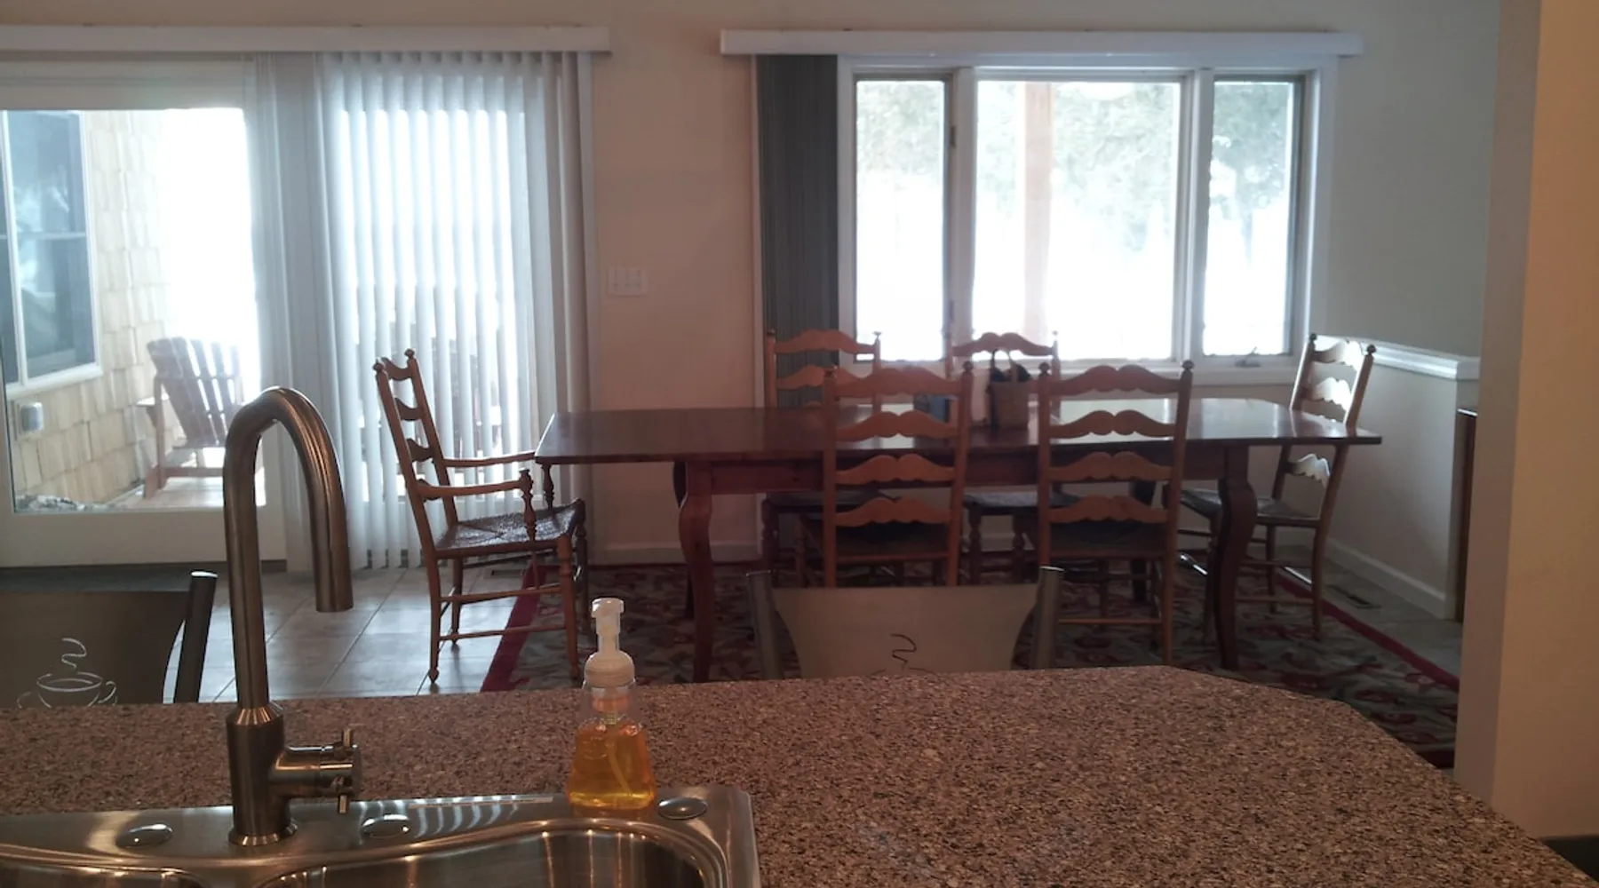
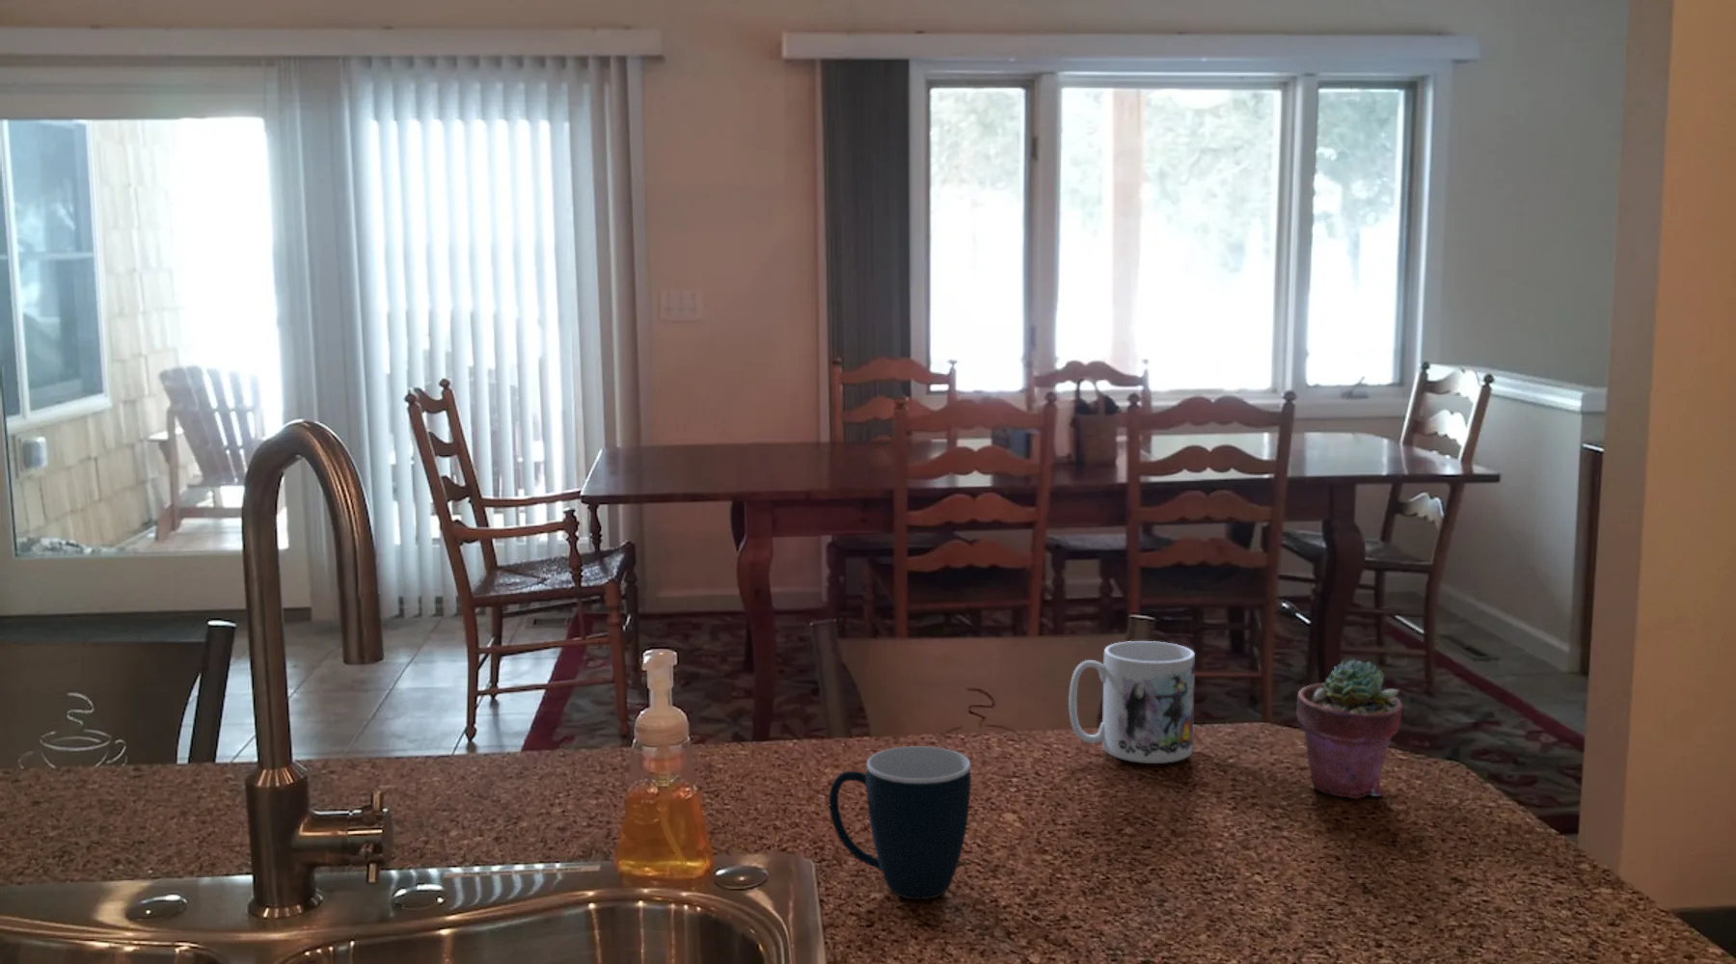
+ mug [828,746,972,900]
+ potted succulent [1295,659,1404,800]
+ mug [1067,640,1196,765]
